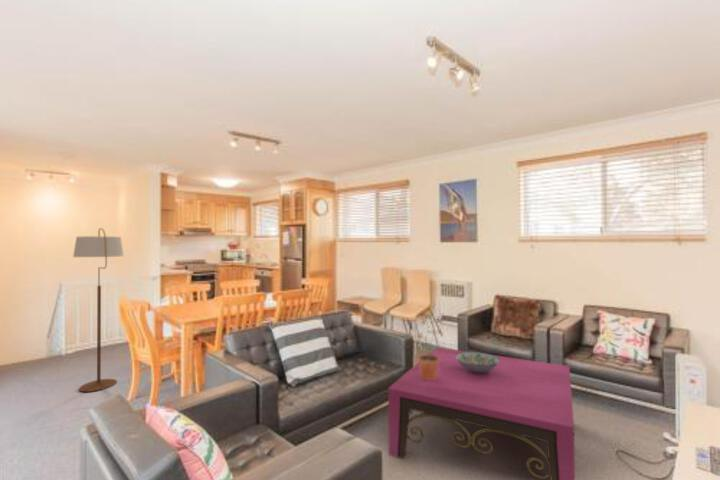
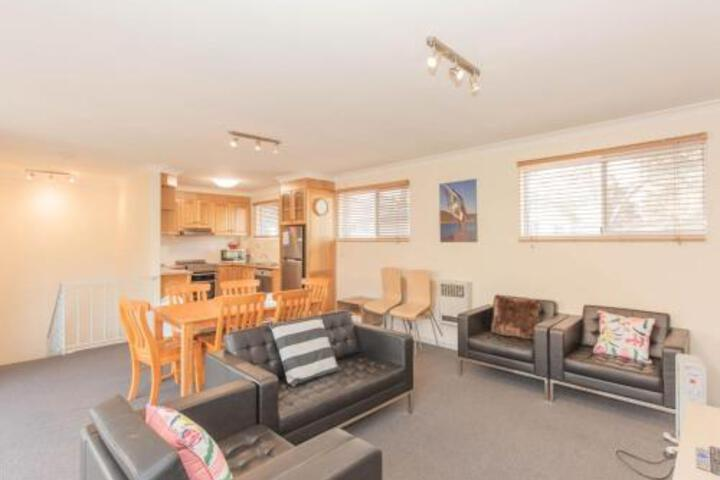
- potted plant [415,316,445,380]
- floor lamp [72,227,125,393]
- decorative bowl [456,351,499,373]
- coffee table [387,346,576,480]
